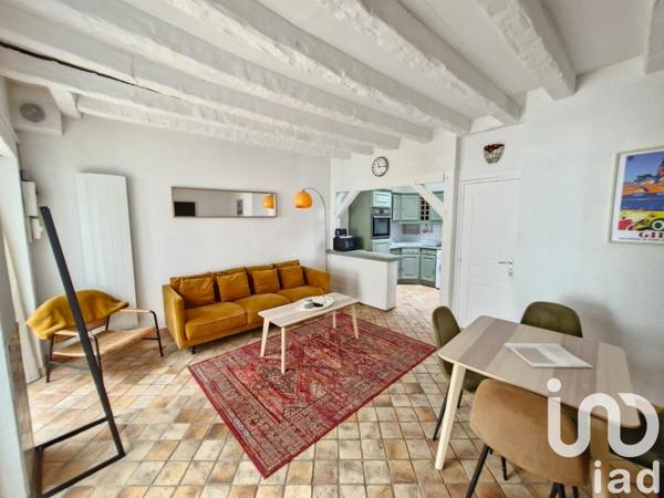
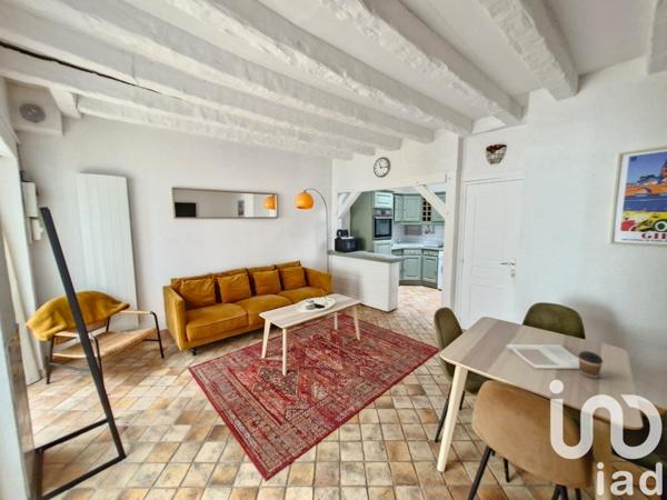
+ coffee cup [577,350,604,379]
